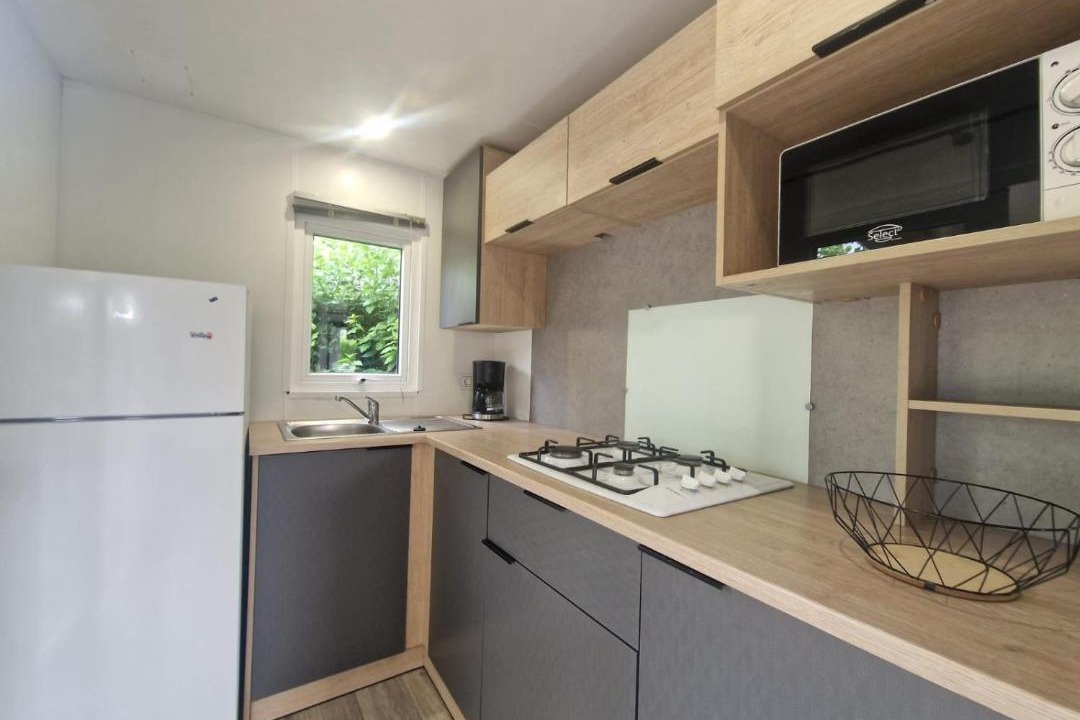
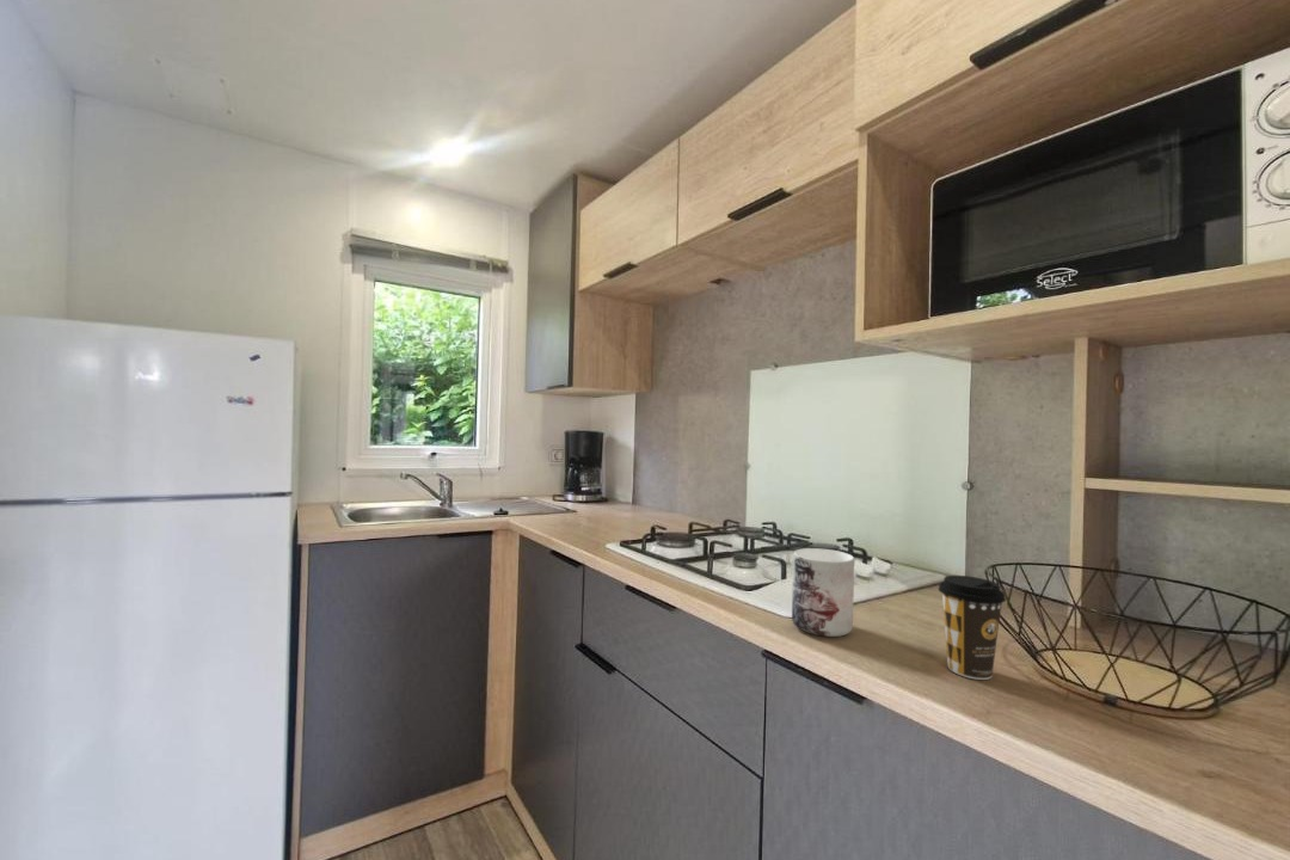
+ coffee cup [938,575,1007,681]
+ mug [791,547,855,638]
